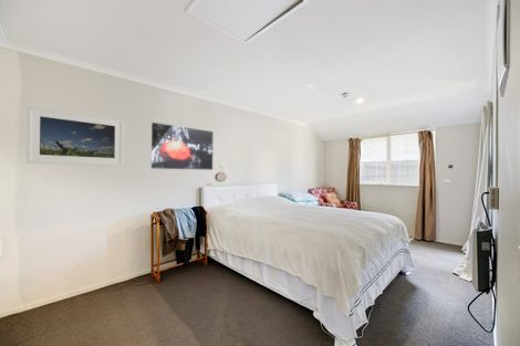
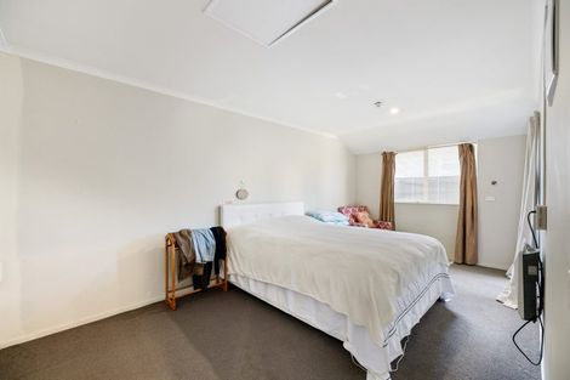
- wall art [150,122,215,171]
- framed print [27,105,124,167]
